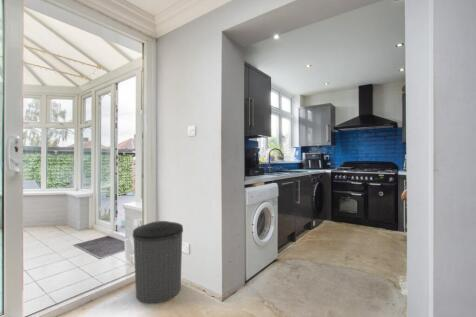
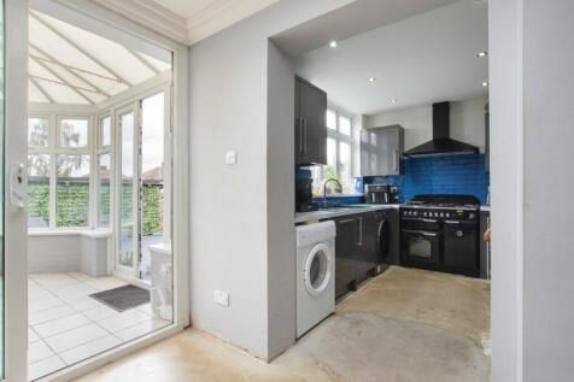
- trash can [132,220,184,305]
